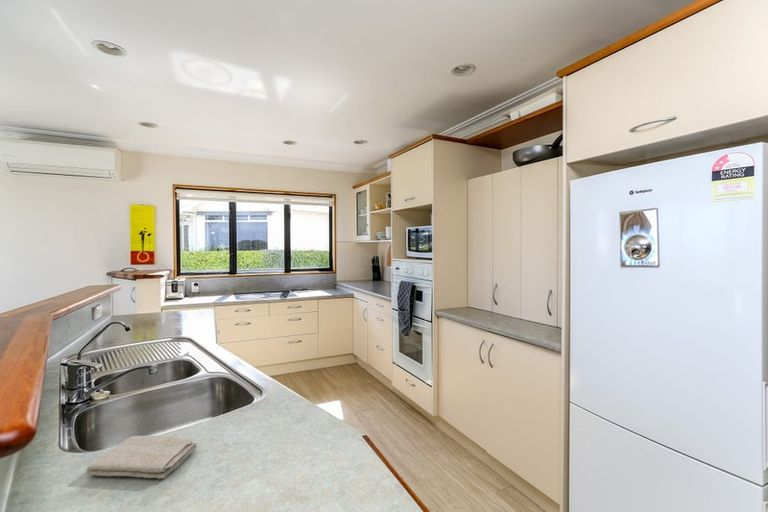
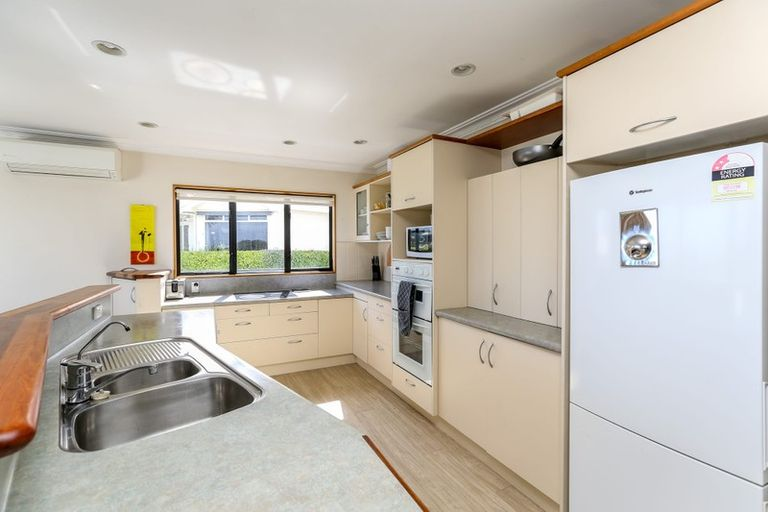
- washcloth [85,434,198,480]
